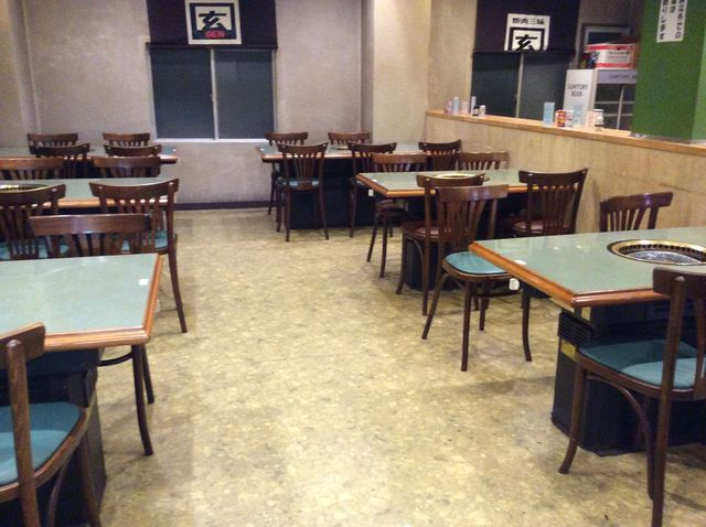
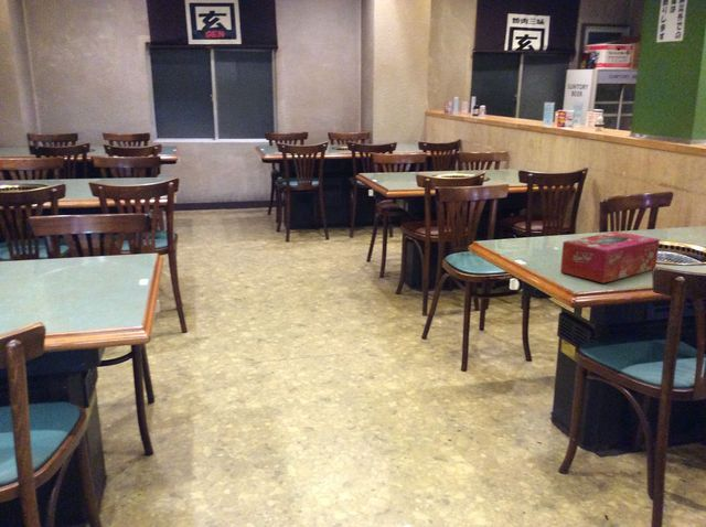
+ tissue box [559,230,661,284]
